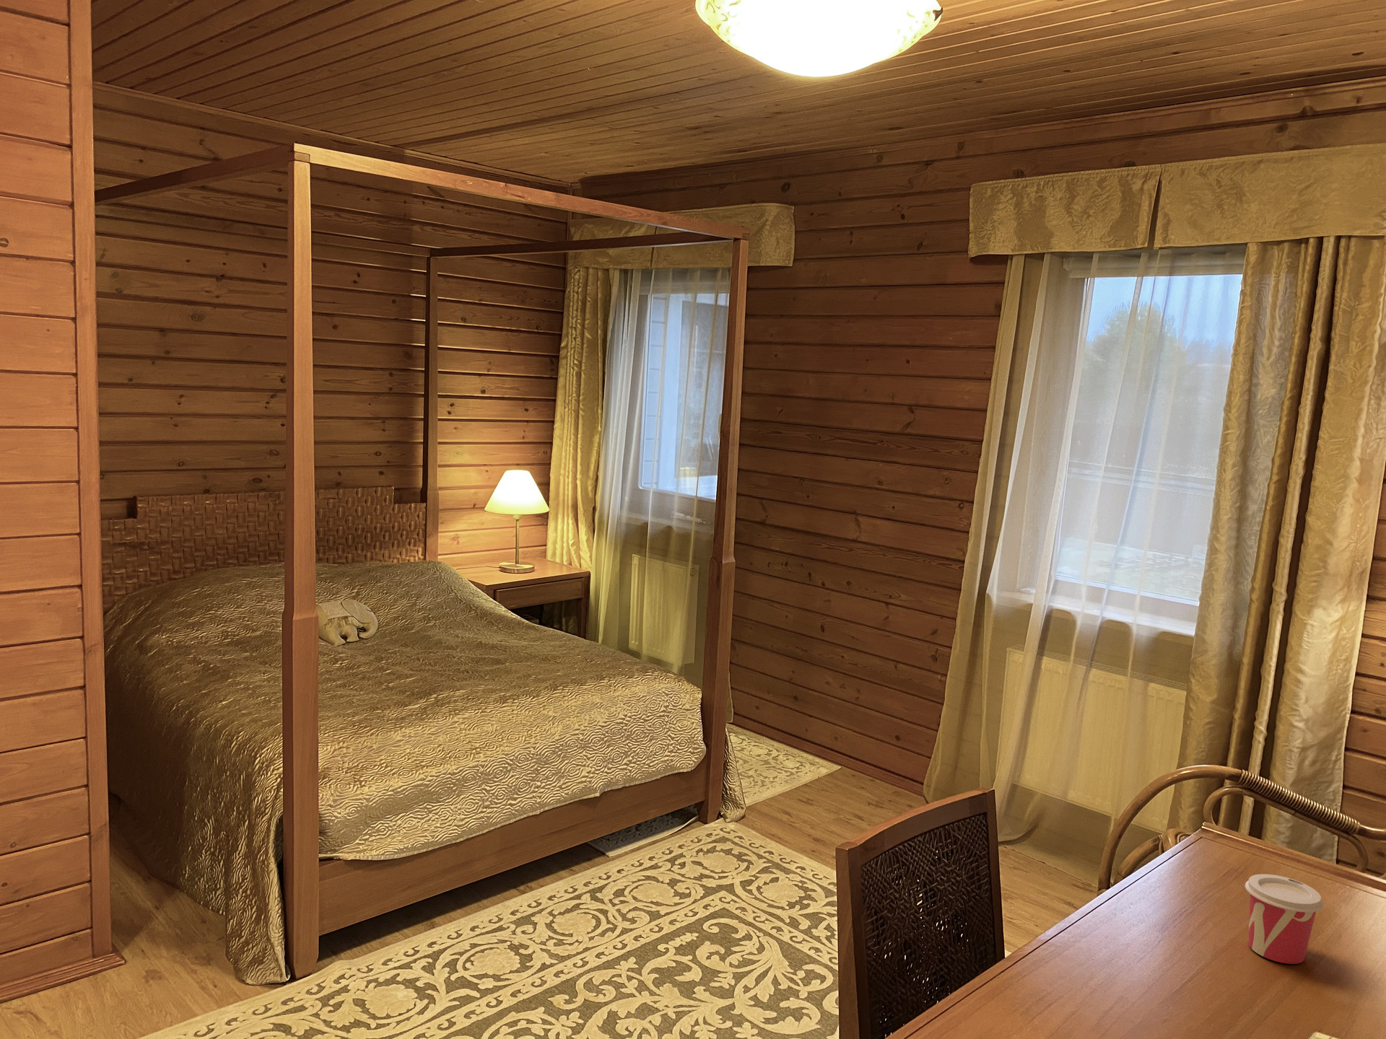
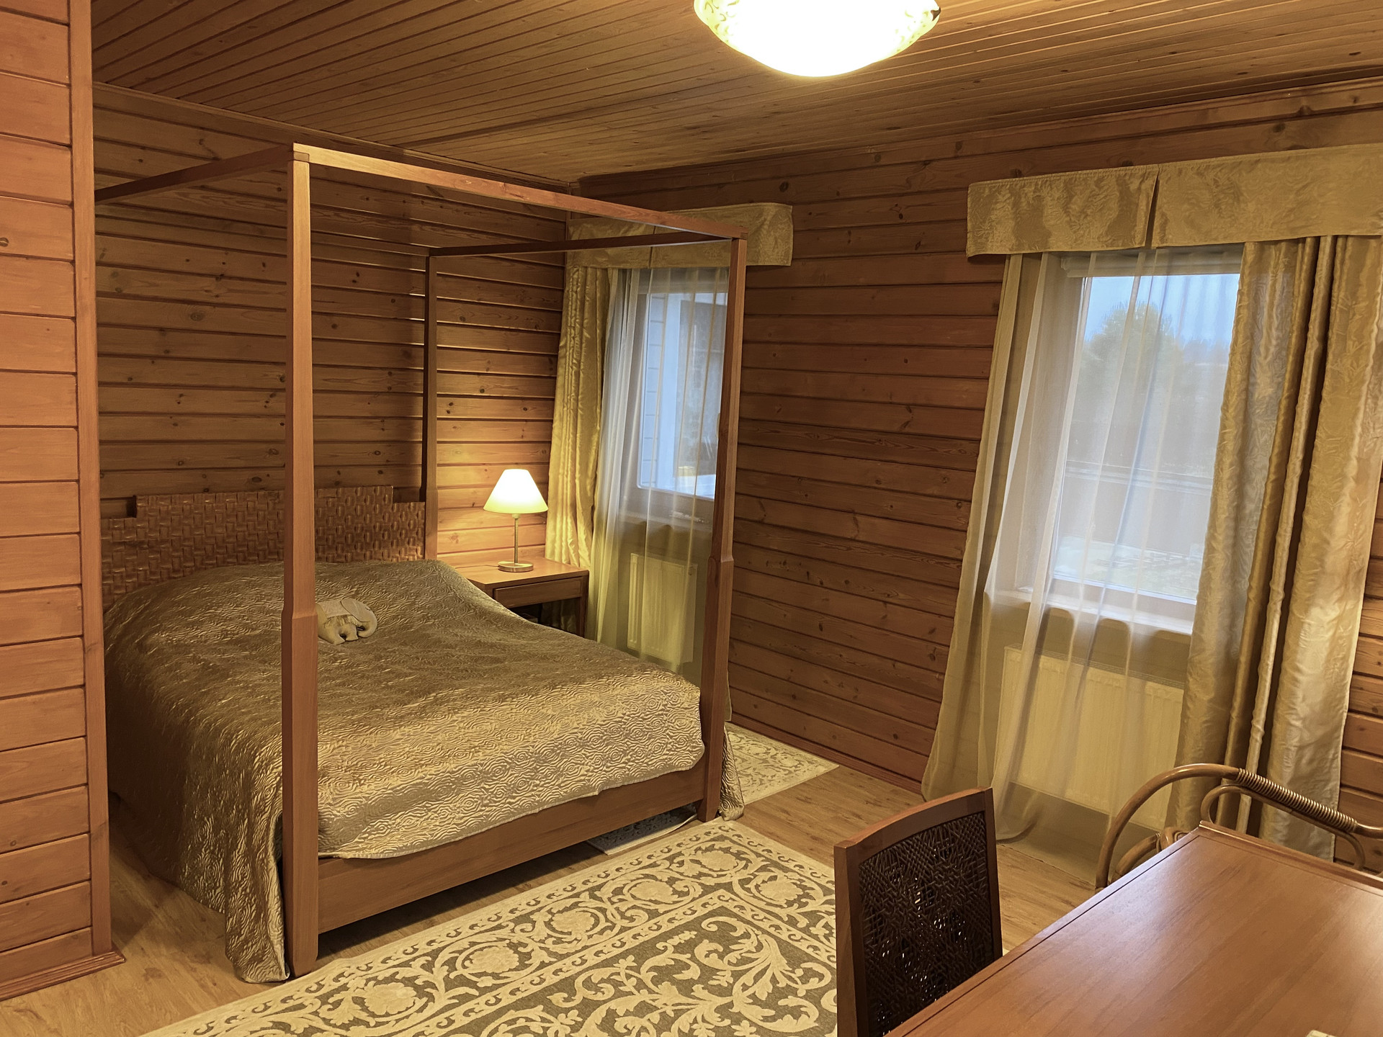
- cup [1244,873,1324,965]
